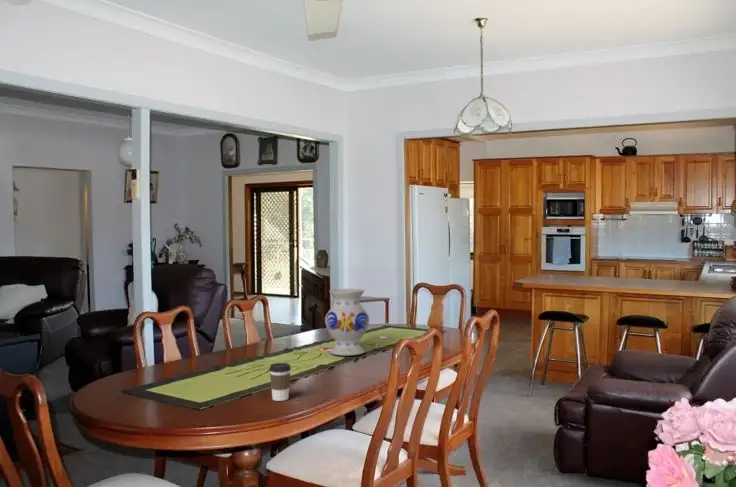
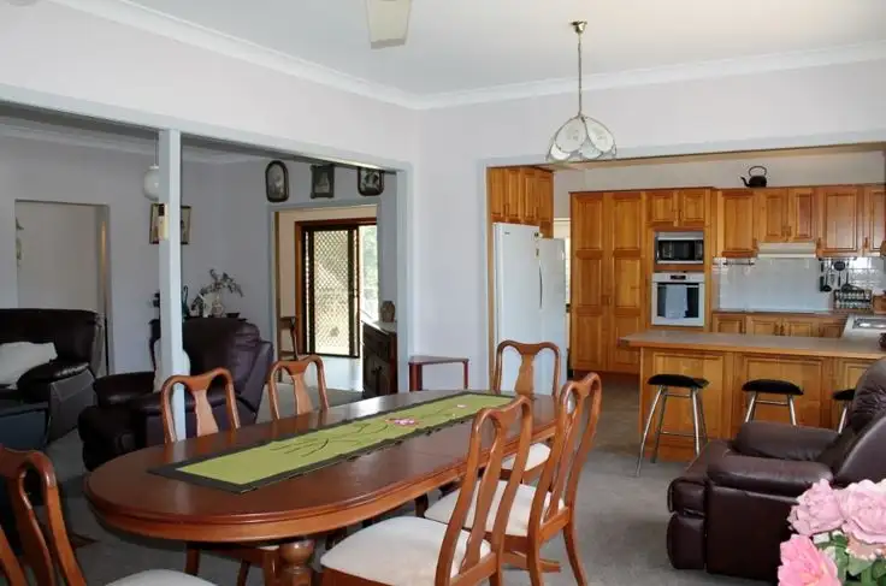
- coffee cup [268,362,292,402]
- vase [324,288,370,357]
